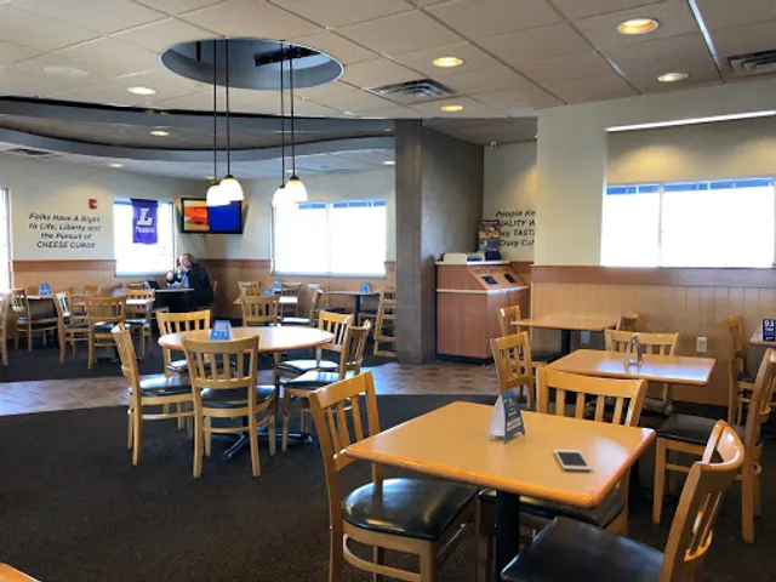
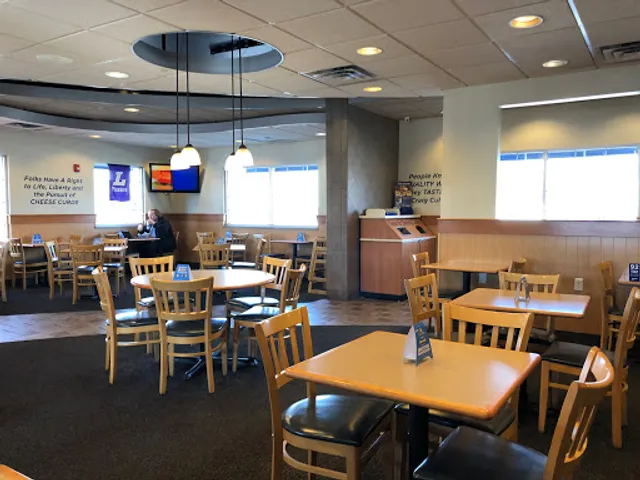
- cell phone [553,449,593,472]
